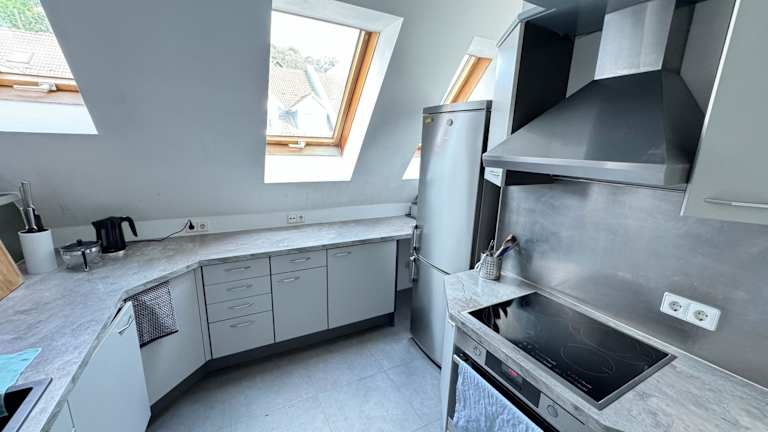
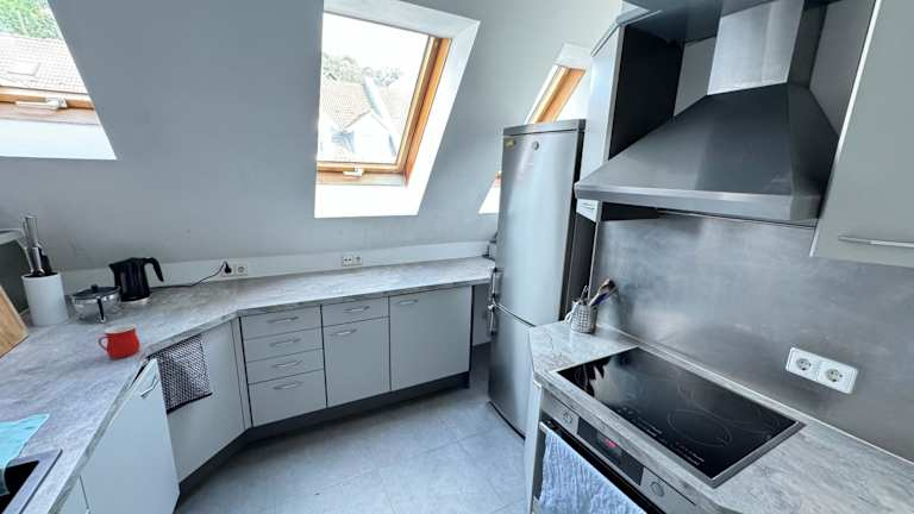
+ mug [98,322,140,359]
